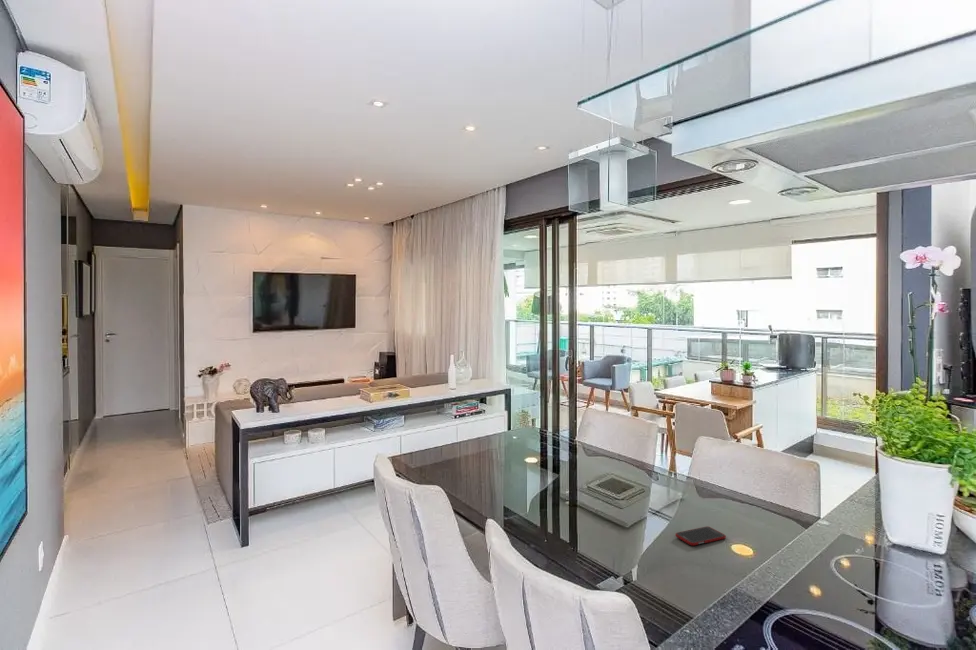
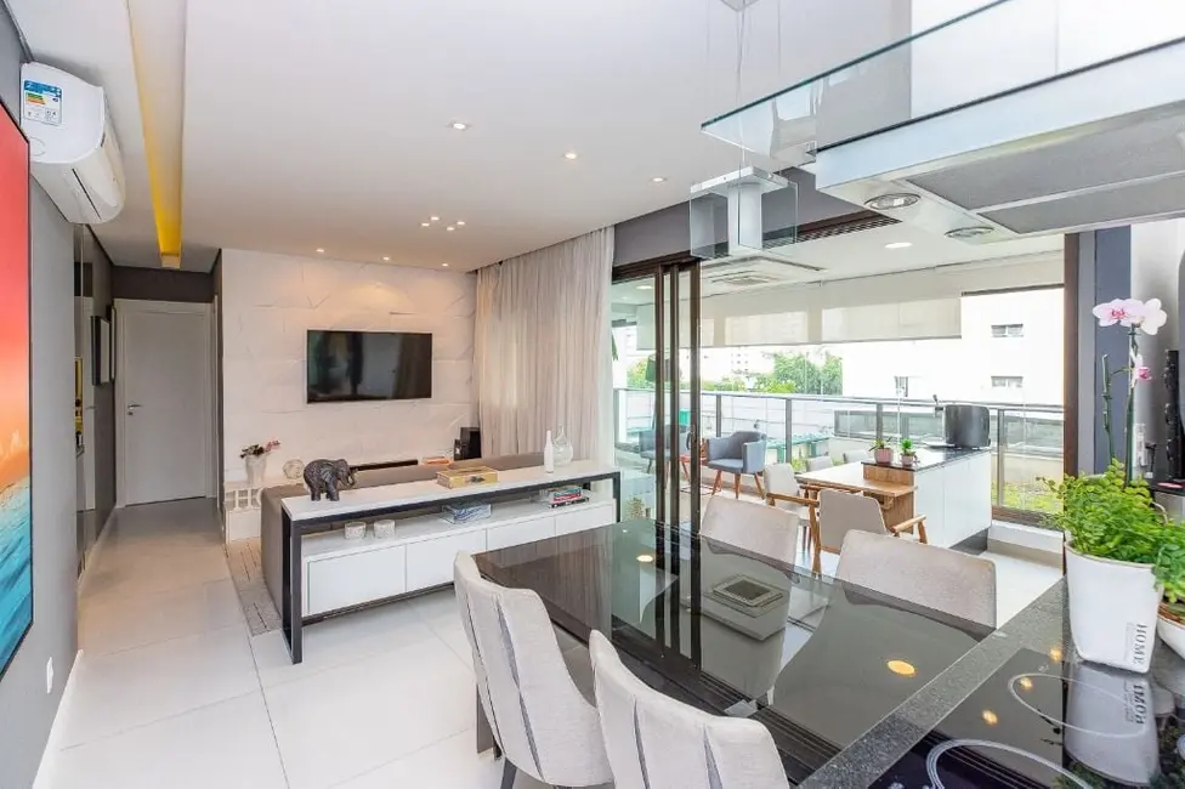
- cell phone [674,526,727,547]
